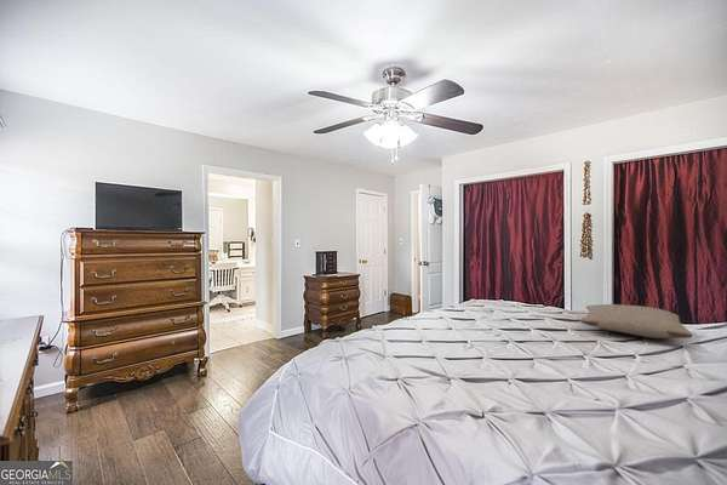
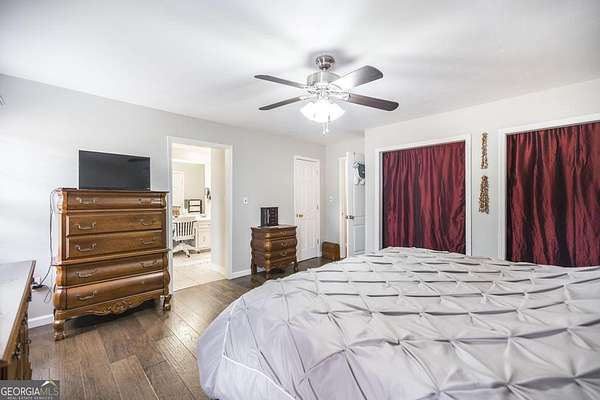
- pillow [579,303,694,340]
